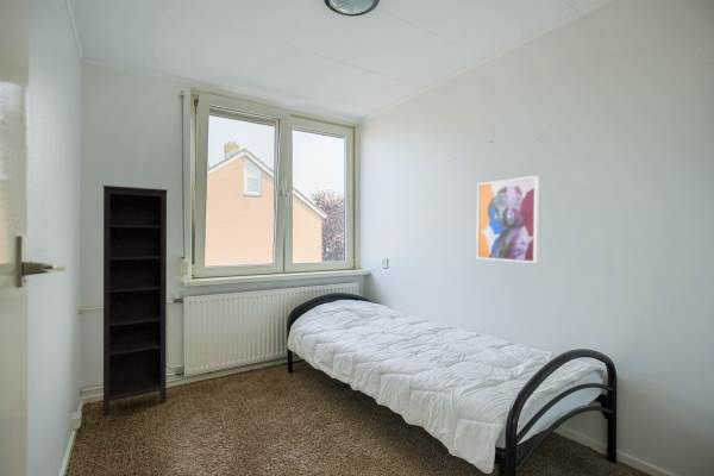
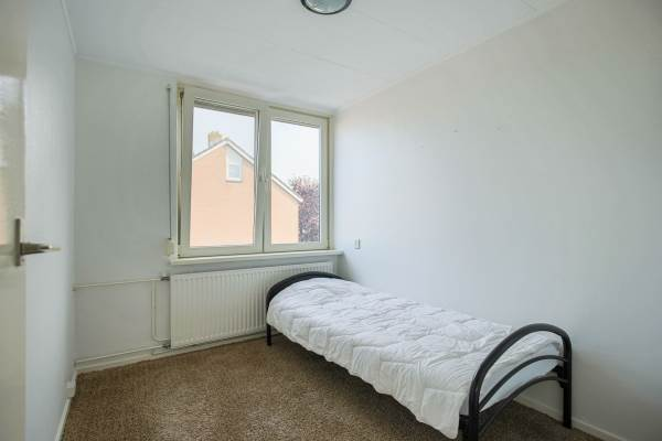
- wall art [475,175,540,264]
- bookcase [102,184,168,416]
